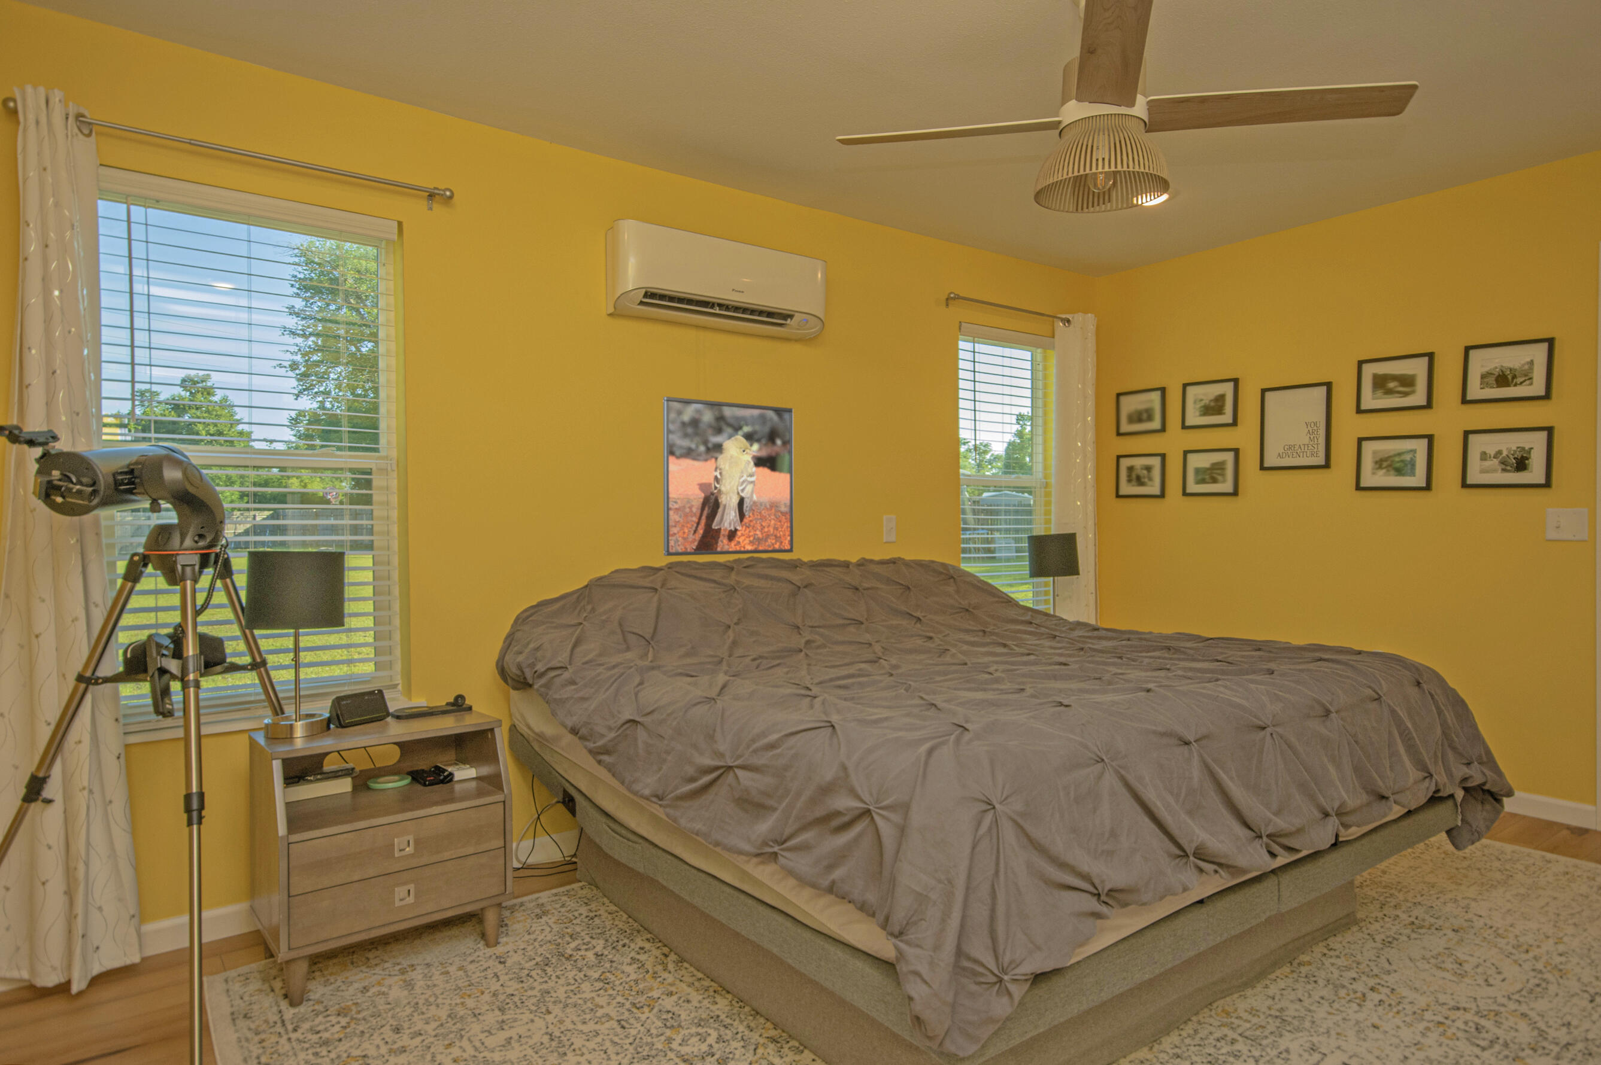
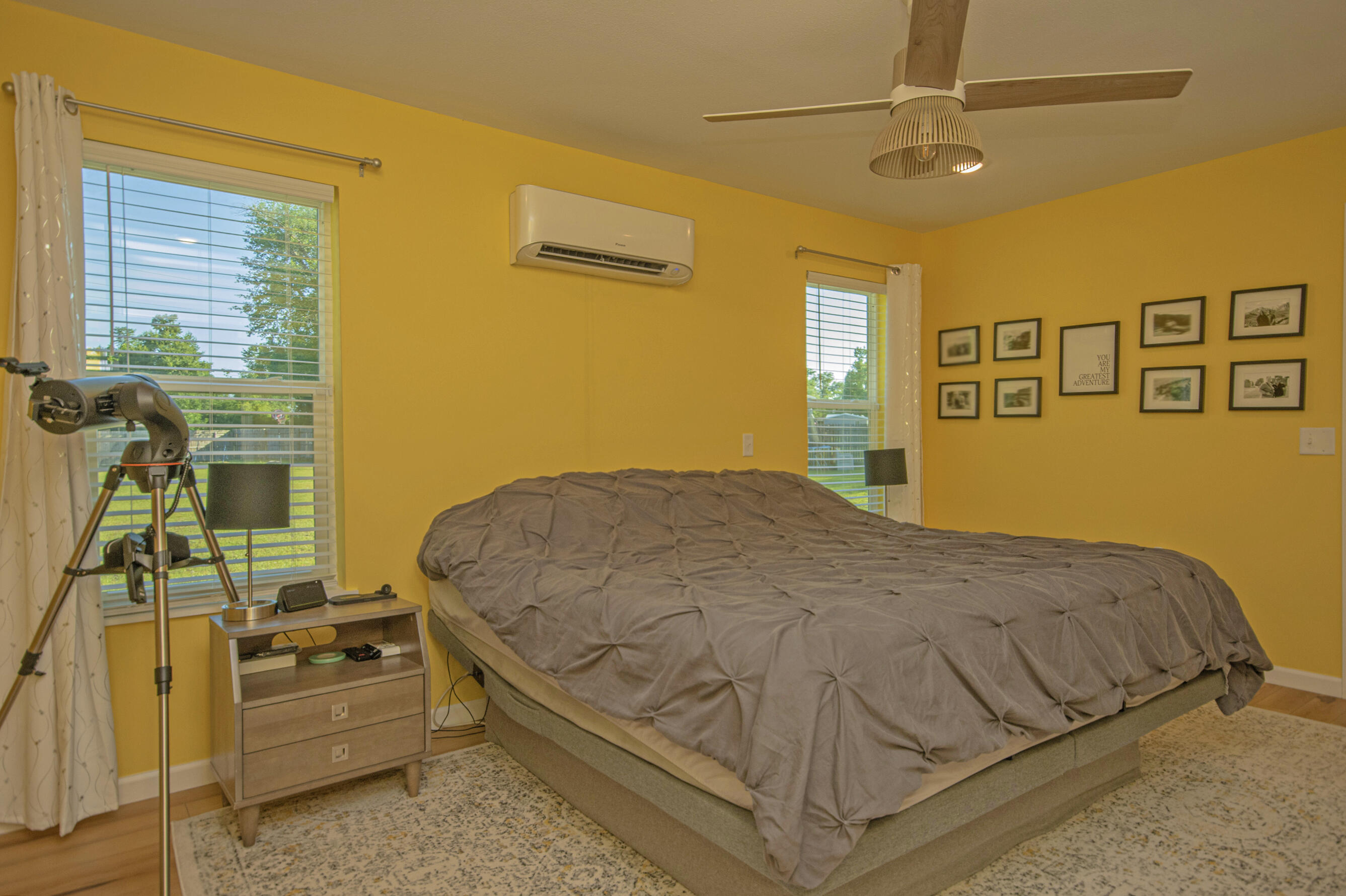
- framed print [663,396,793,556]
